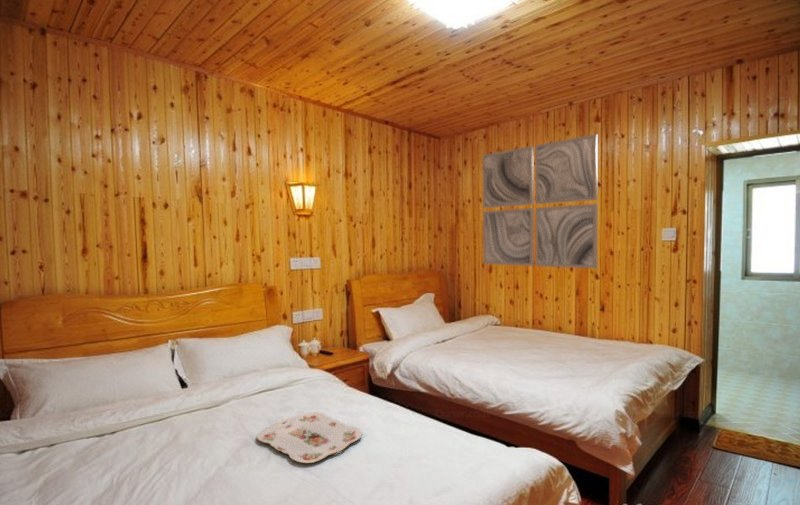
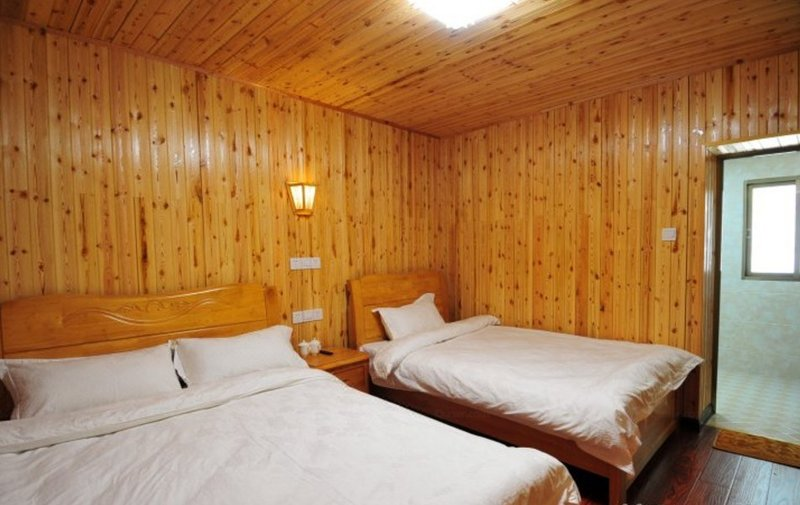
- wall art [482,133,599,270]
- serving tray [256,411,363,464]
